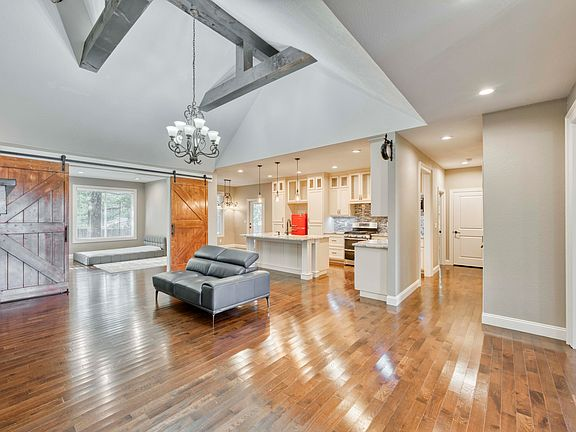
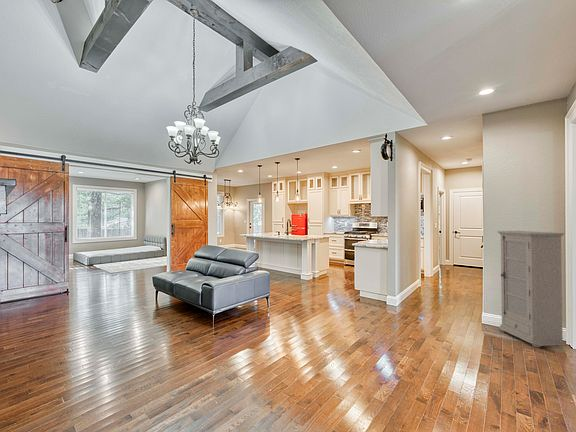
+ cabinet [496,230,566,348]
